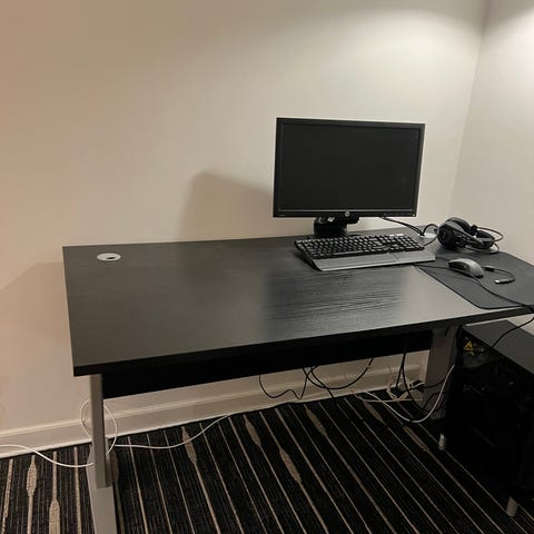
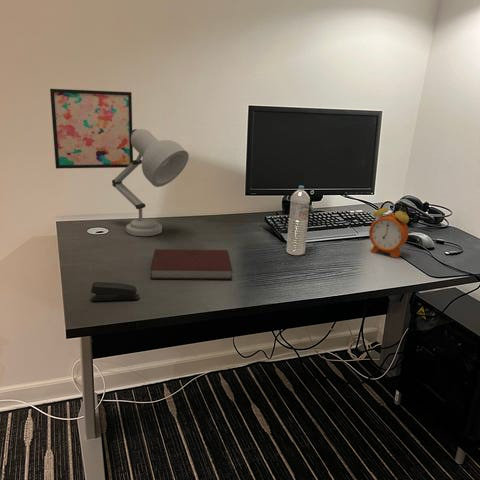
+ notebook [150,248,233,280]
+ desk lamp [111,128,190,237]
+ stapler [90,281,140,302]
+ water bottle [286,185,311,256]
+ wall art [49,88,134,170]
+ alarm clock [368,200,410,259]
